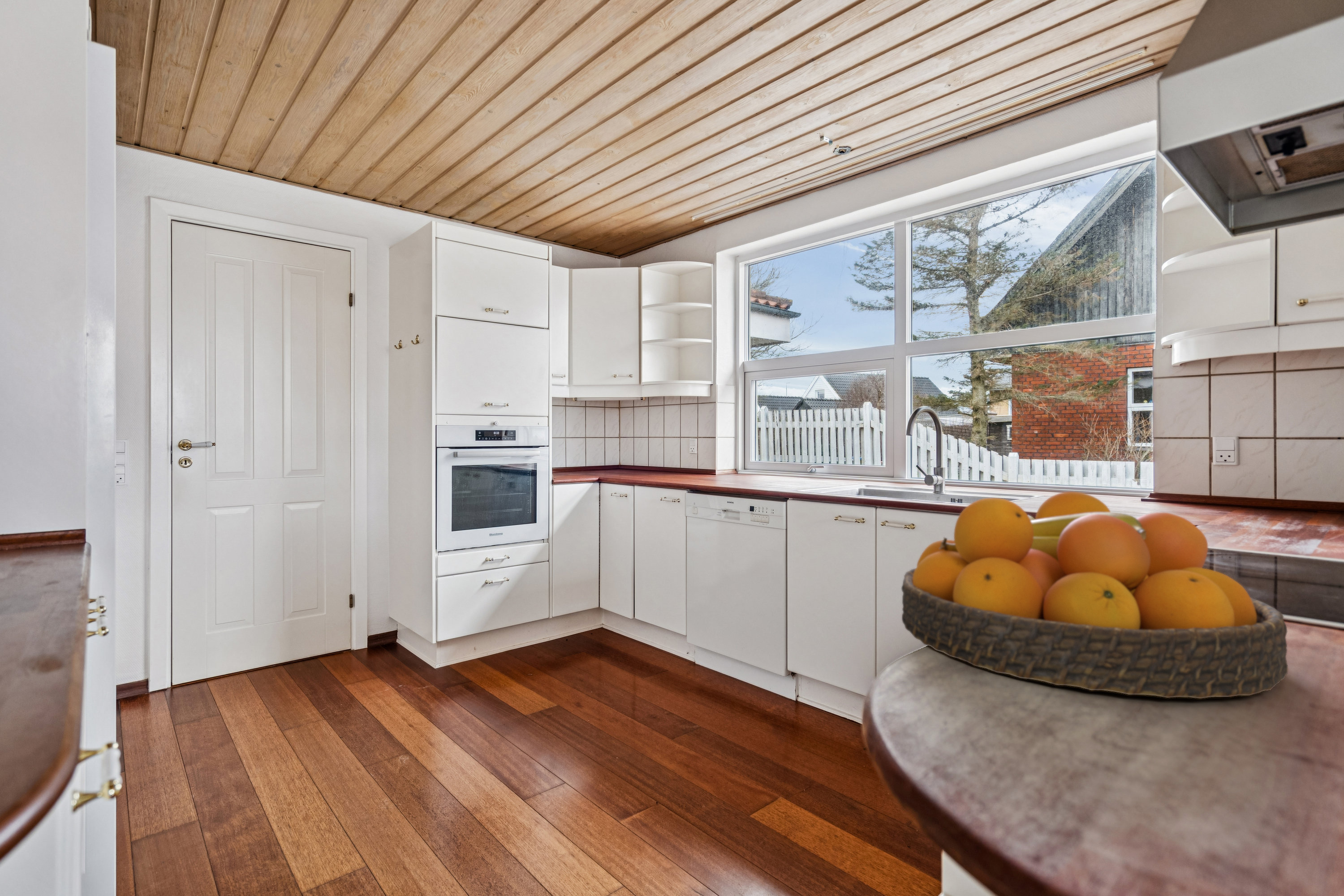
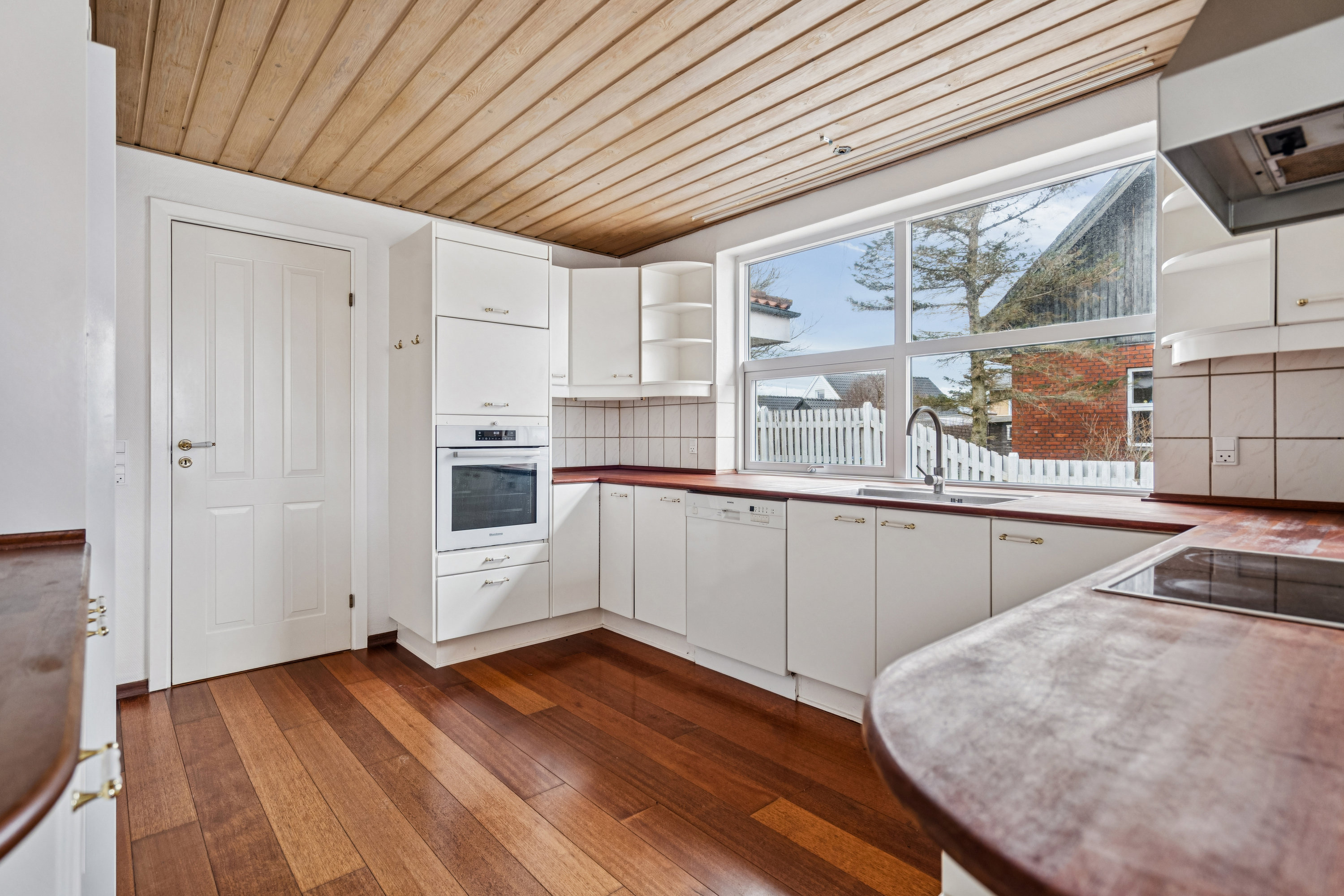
- fruit bowl [901,491,1288,699]
